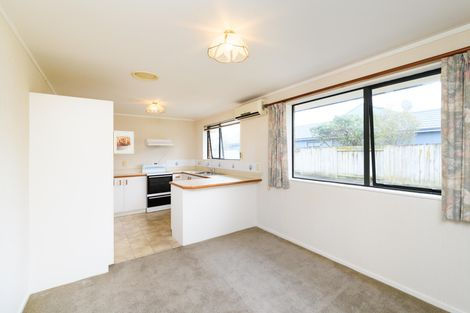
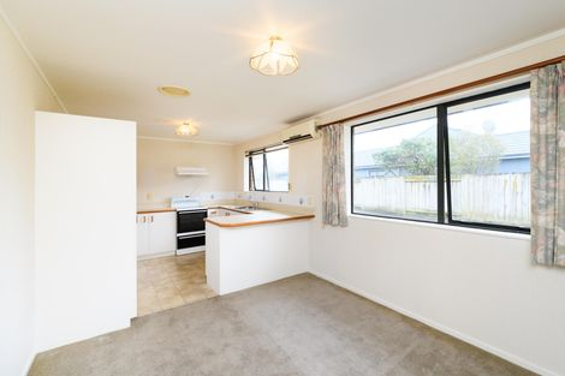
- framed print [113,130,135,154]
